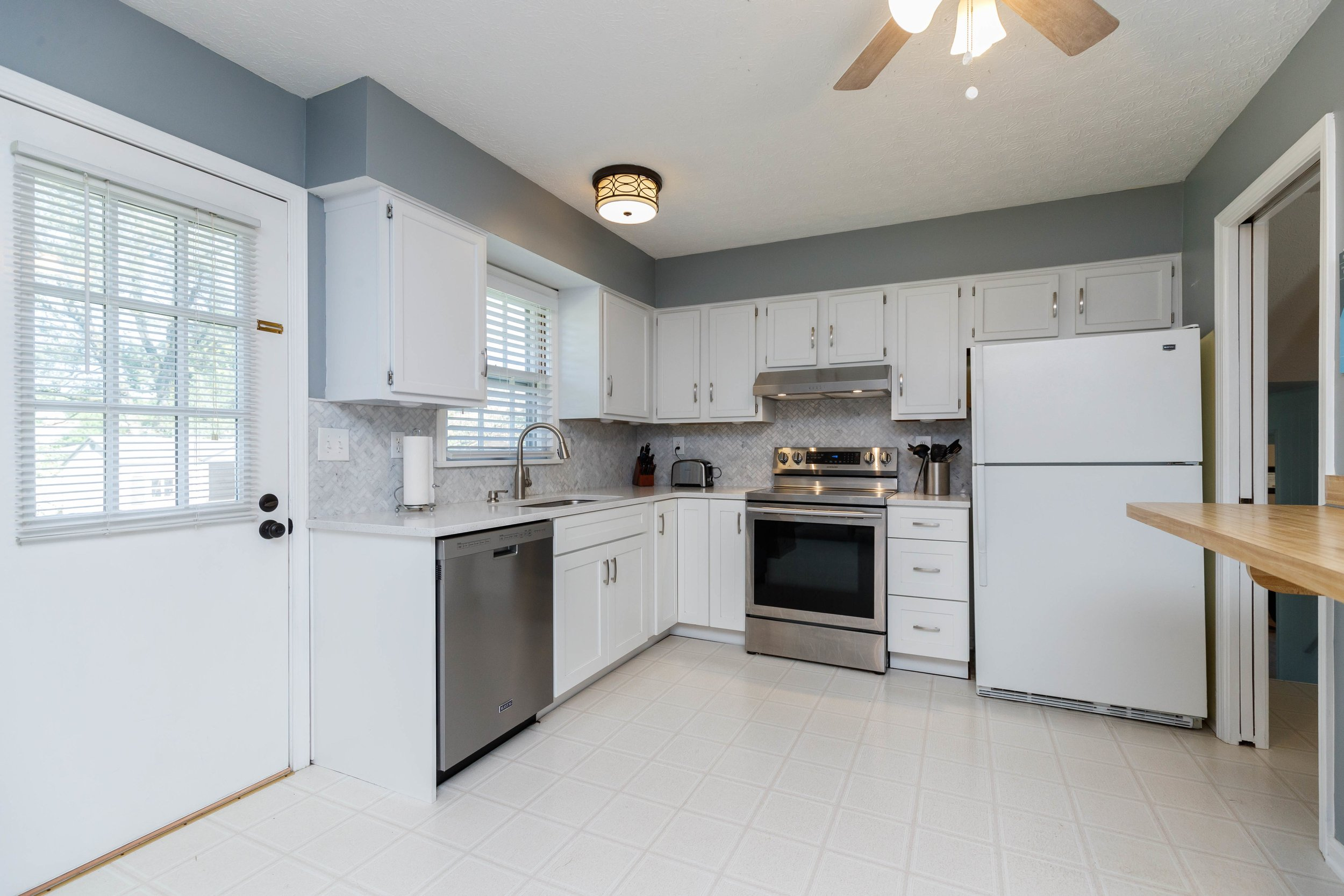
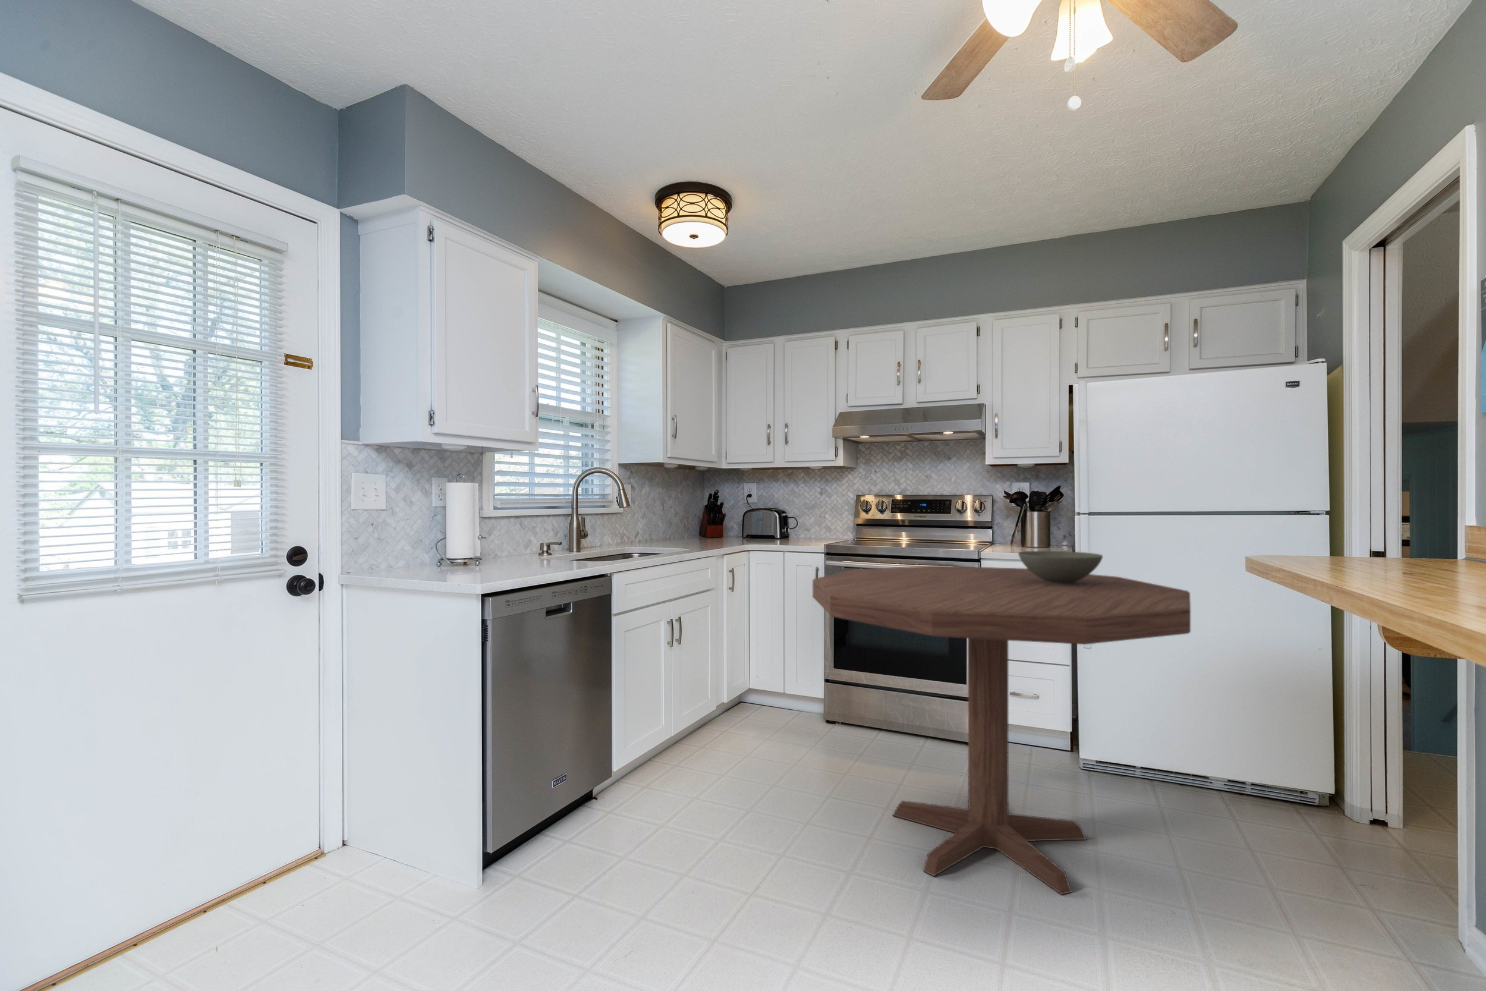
+ bowl [1017,551,1103,584]
+ dining table [812,565,1191,895]
